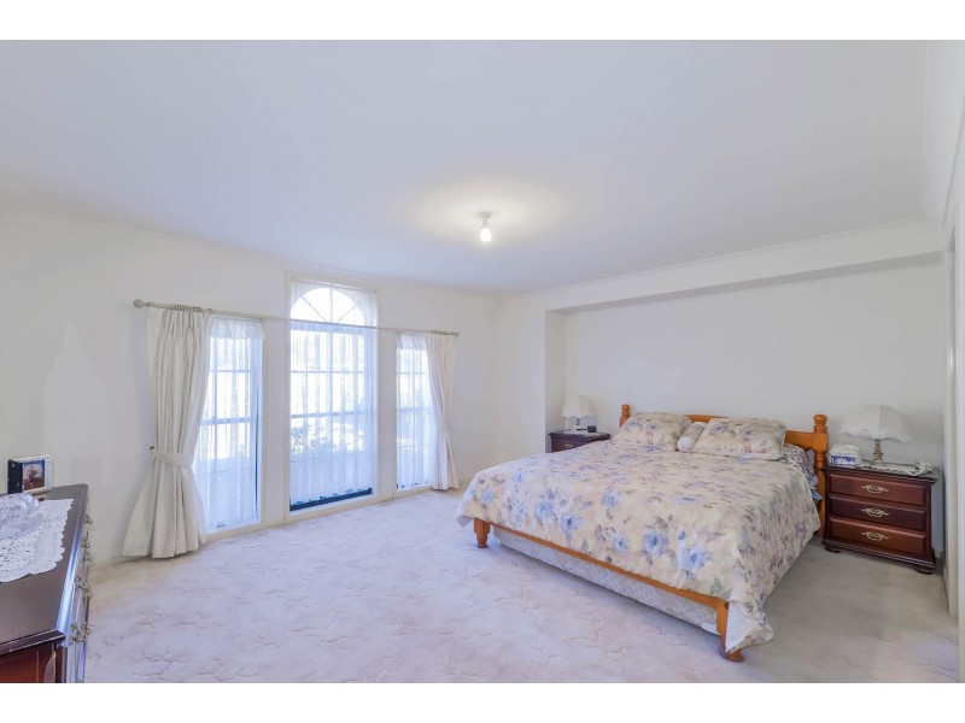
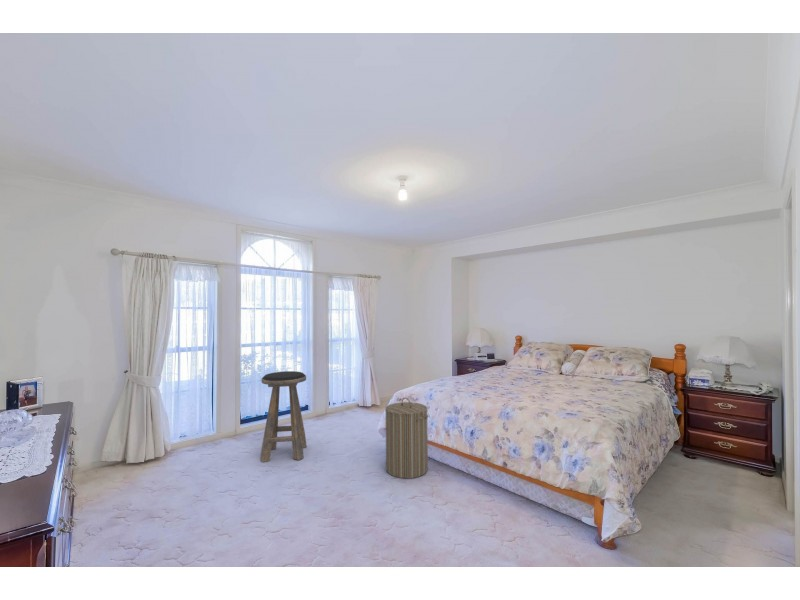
+ laundry hamper [384,396,429,480]
+ stool [259,370,308,463]
